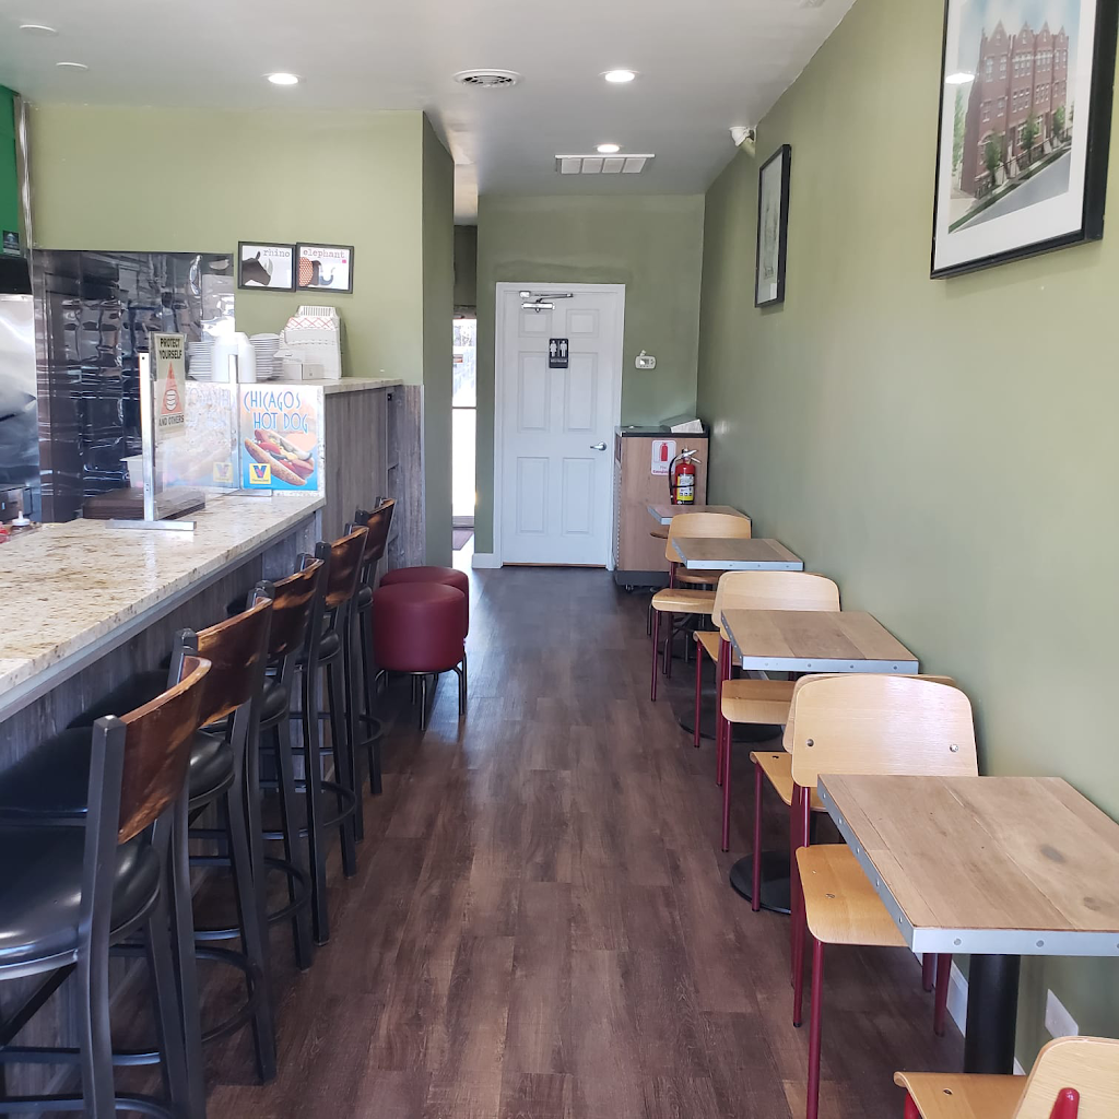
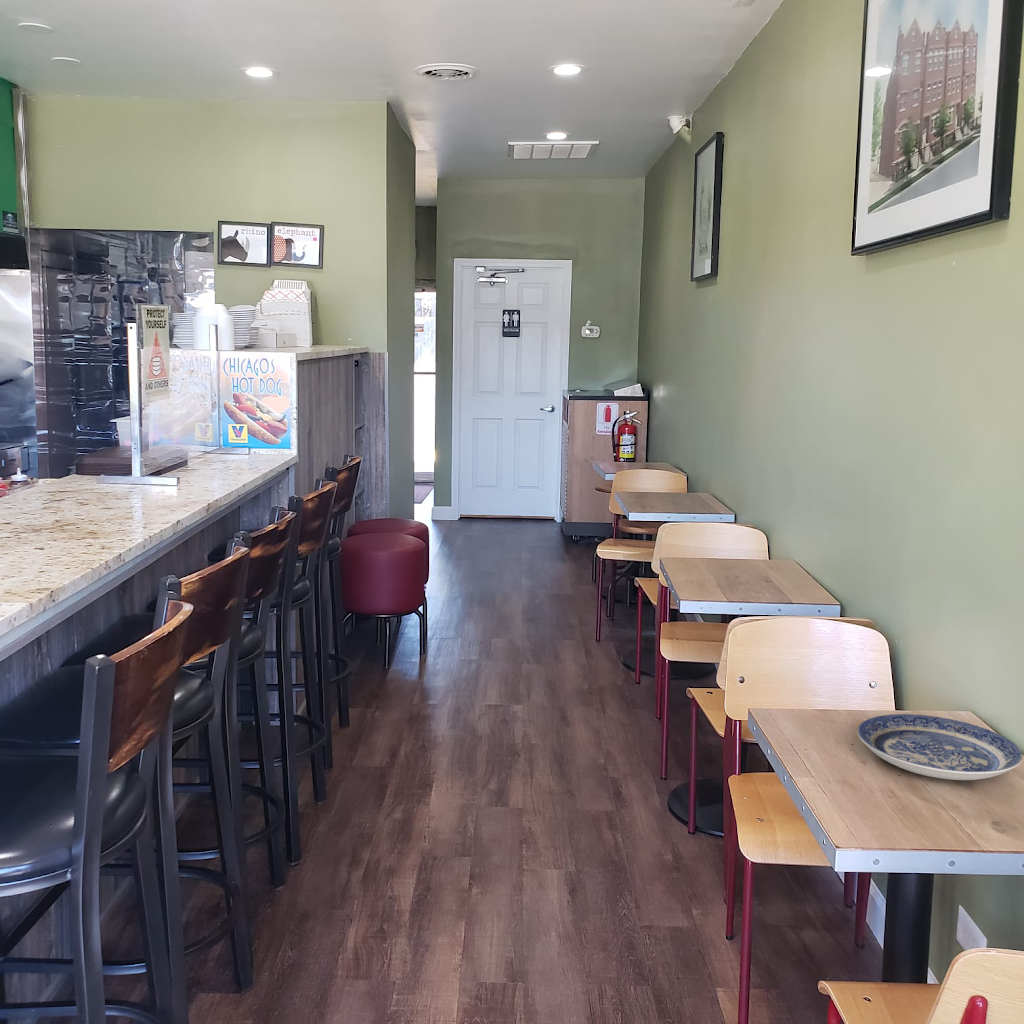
+ plate [857,713,1023,781]
